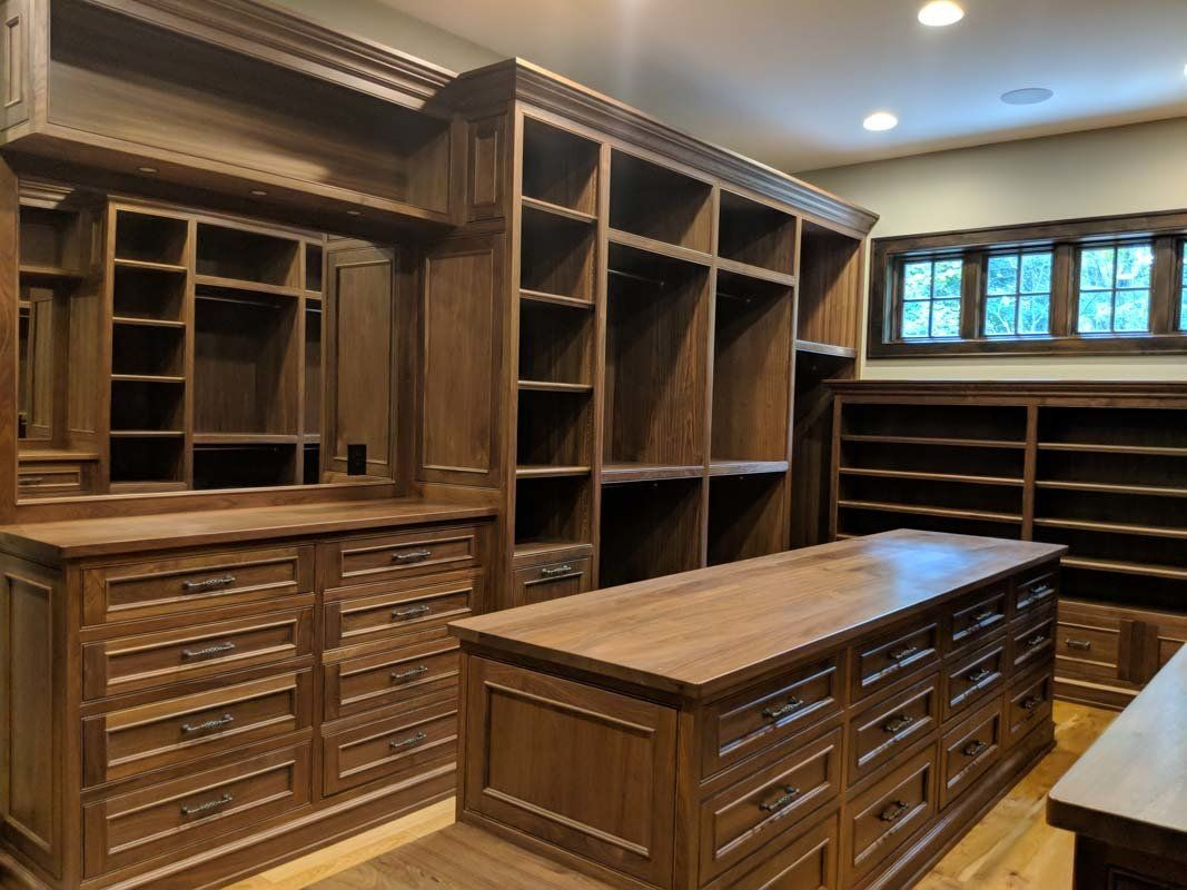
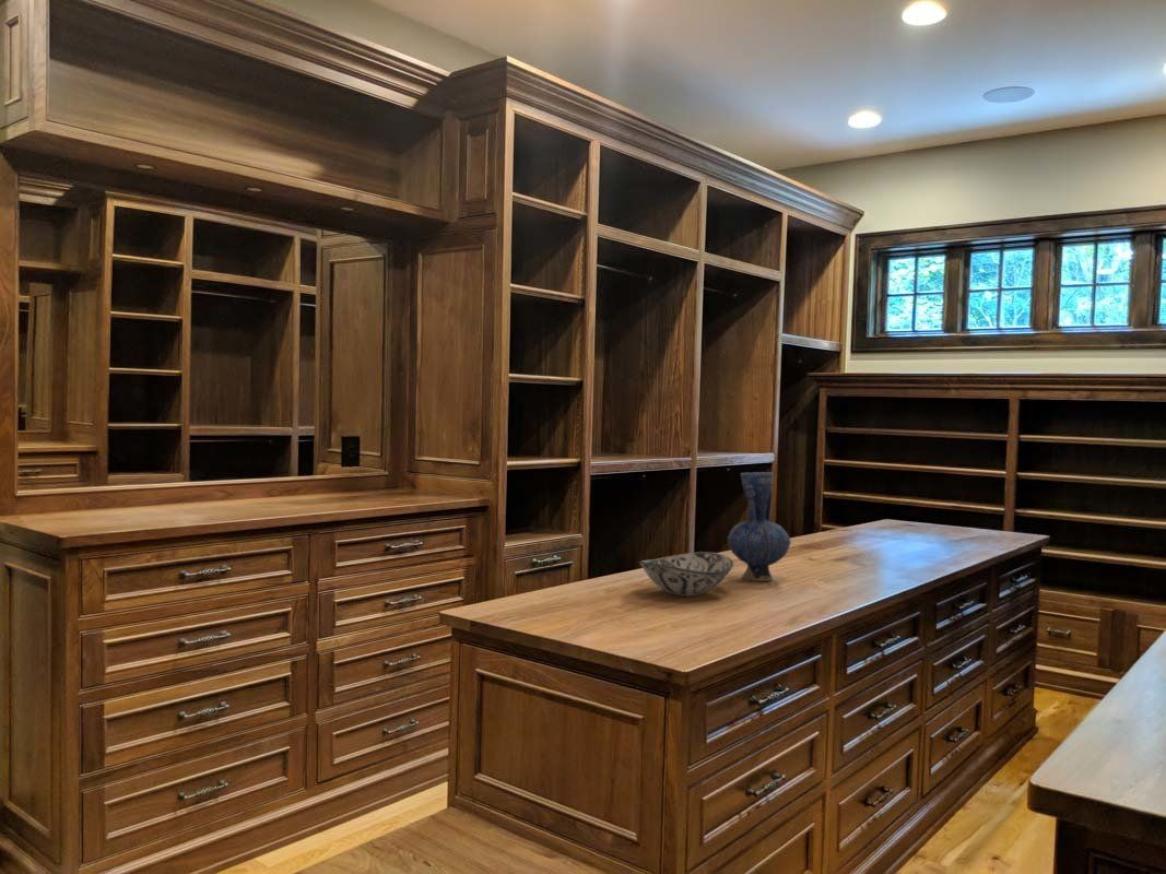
+ vase [727,471,791,582]
+ decorative bowl [638,551,734,598]
